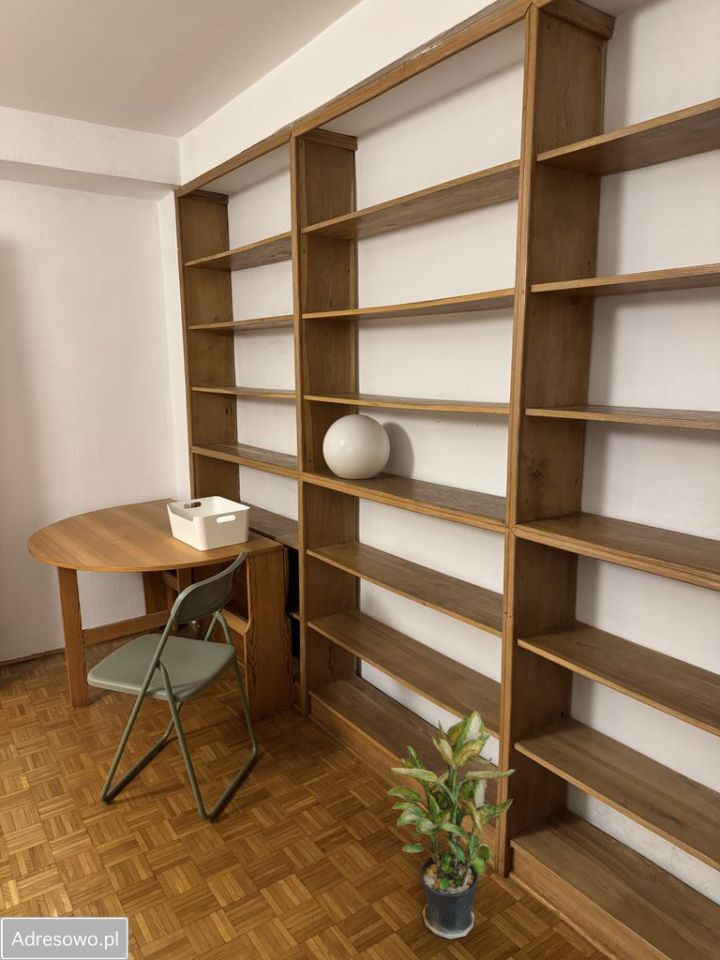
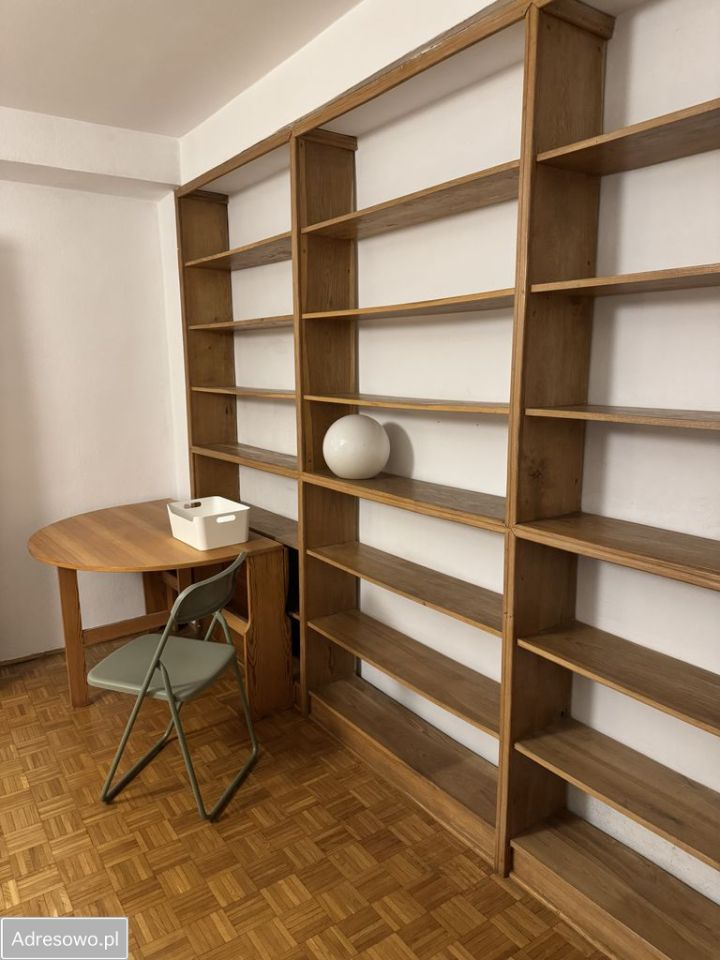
- potted plant [386,709,516,940]
